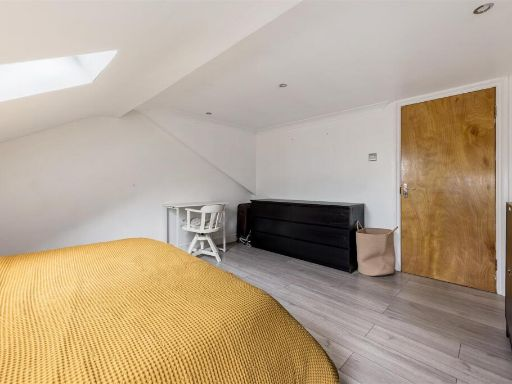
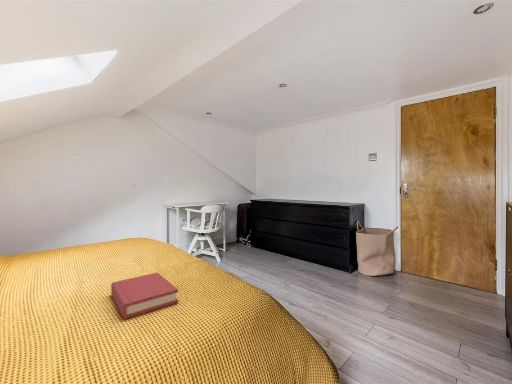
+ hardback book [110,272,179,320]
